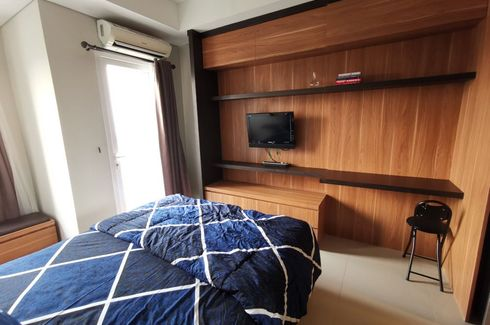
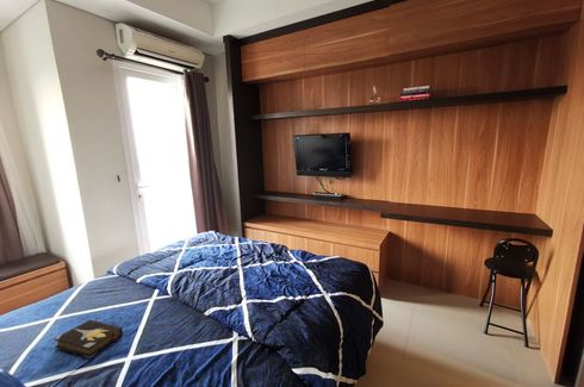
+ hardback book [54,318,124,360]
